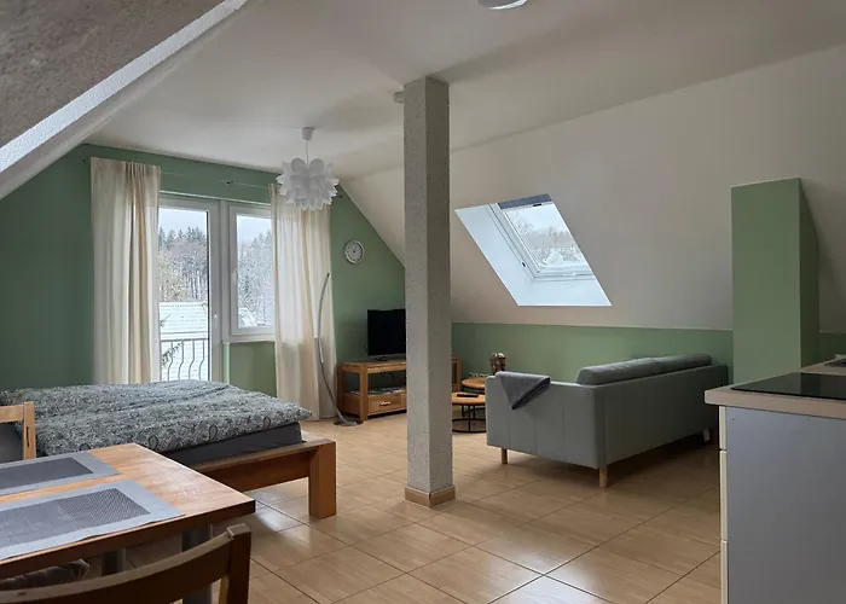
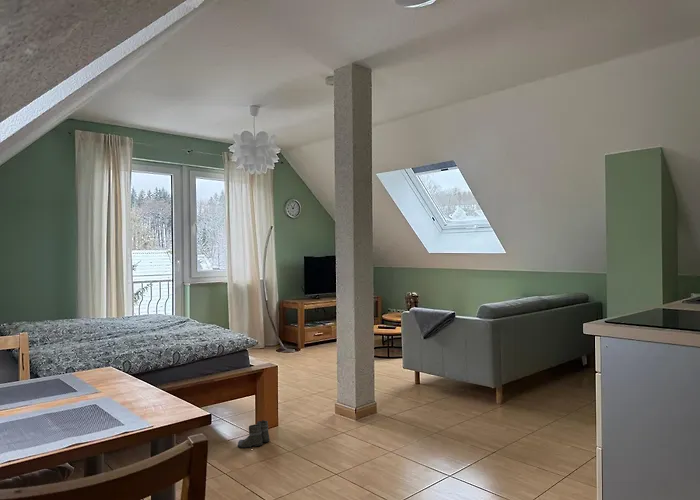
+ boots [237,419,271,449]
